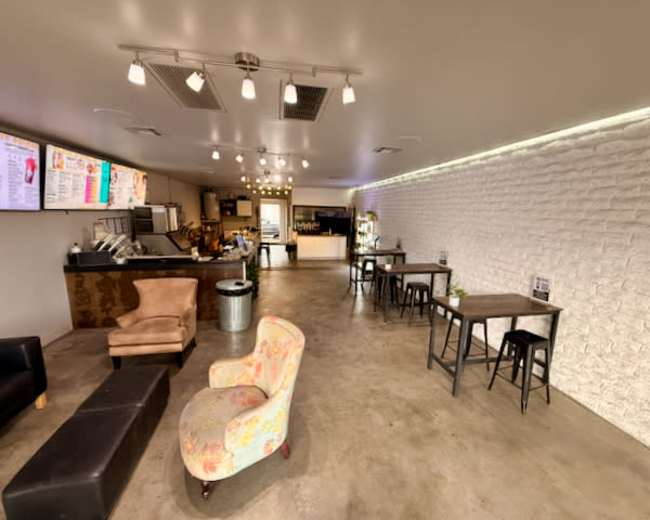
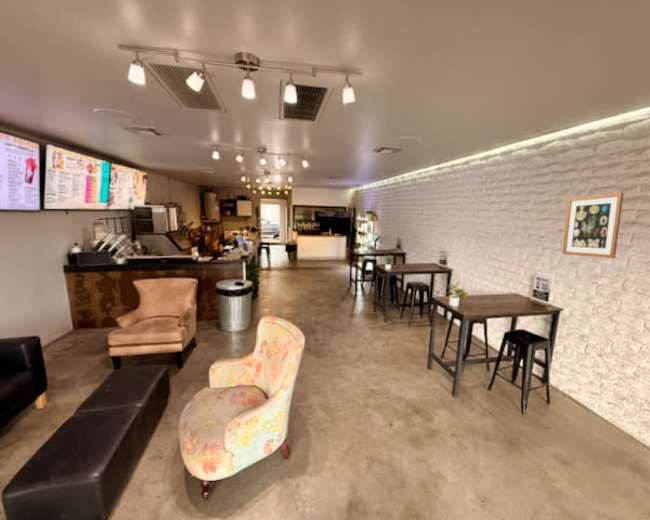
+ wall art [561,192,625,259]
